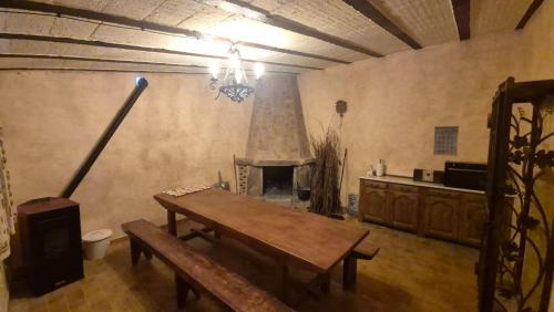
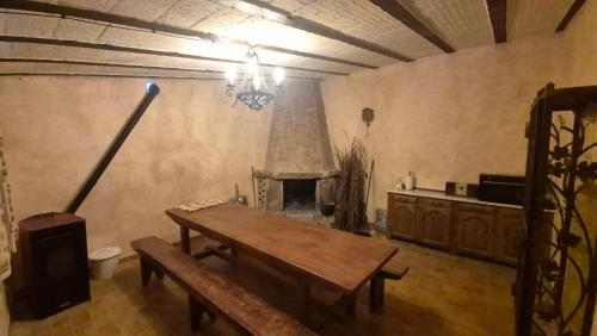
- calendar [432,125,460,157]
